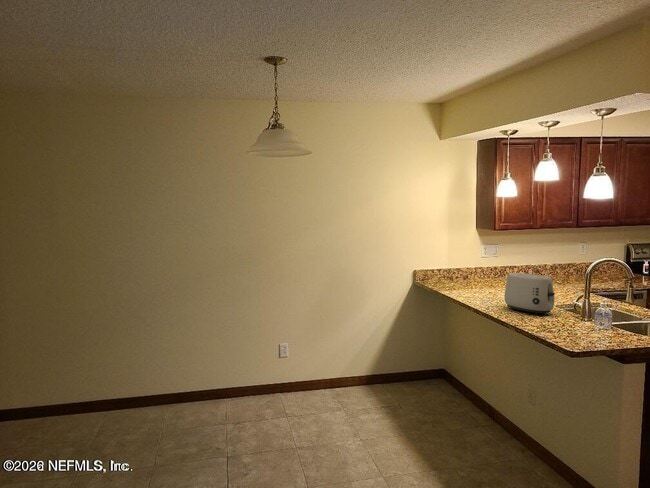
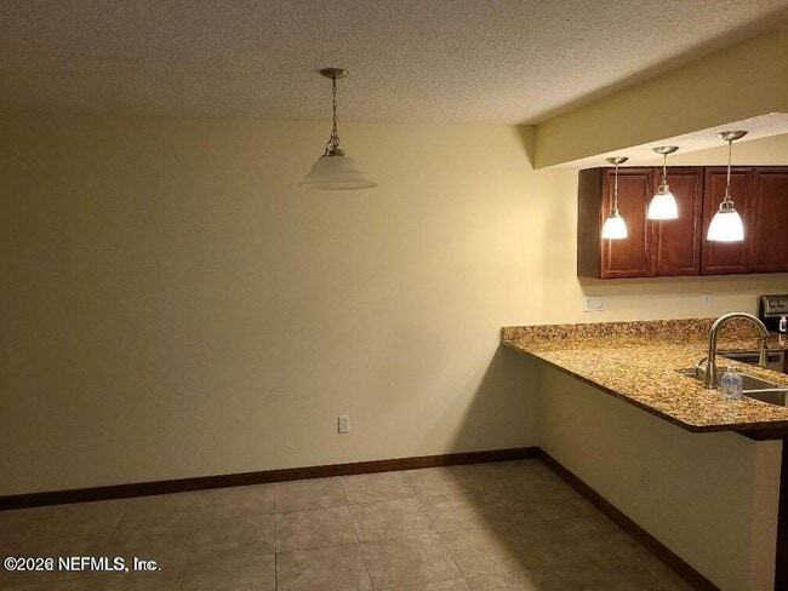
- toaster [504,272,556,316]
